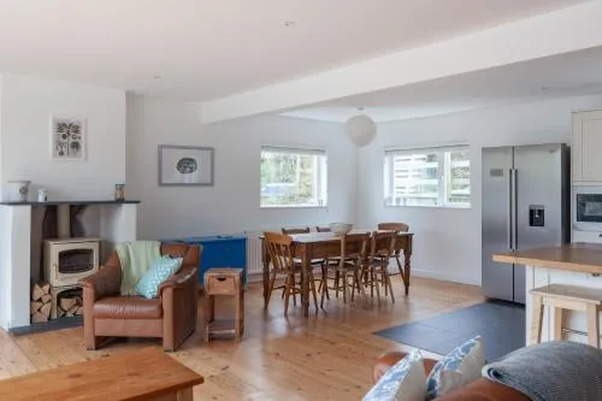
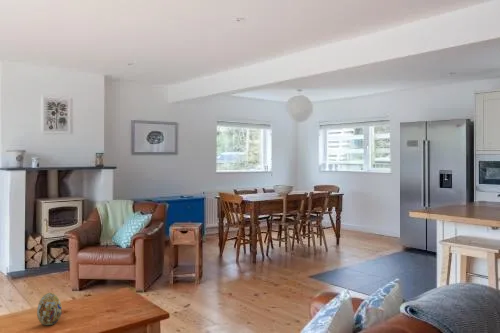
+ decorative egg [36,292,63,326]
